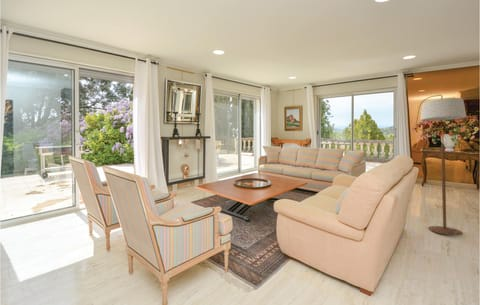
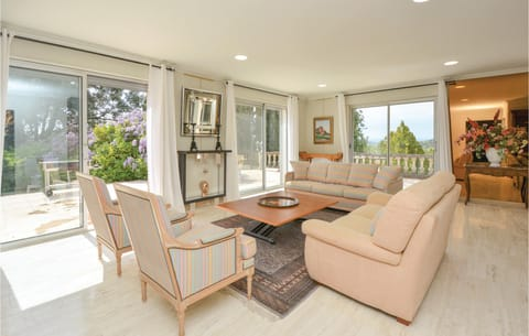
- floor lamp [415,94,467,236]
